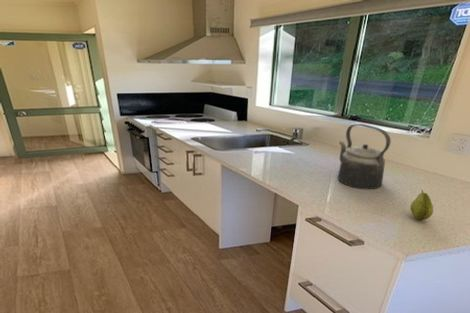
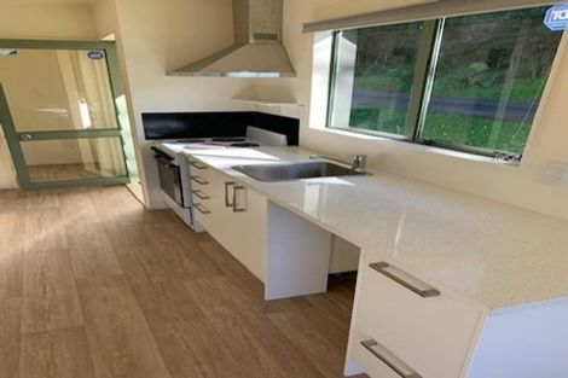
- fruit [410,189,434,221]
- kettle [337,123,392,190]
